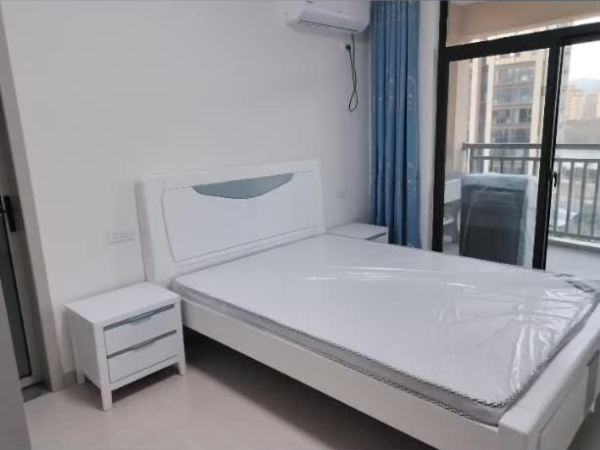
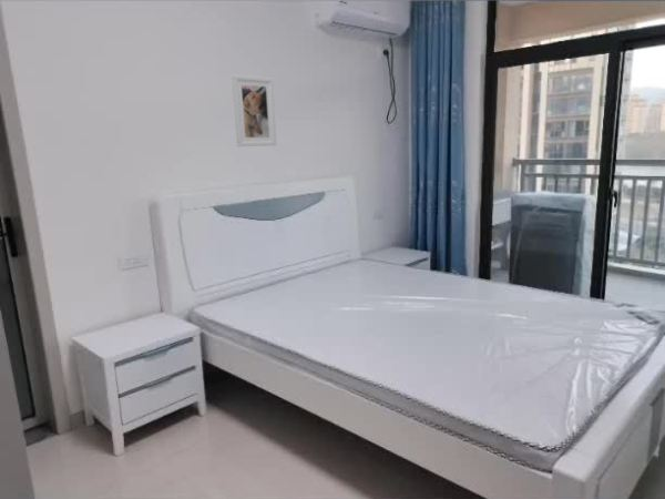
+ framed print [231,74,278,147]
